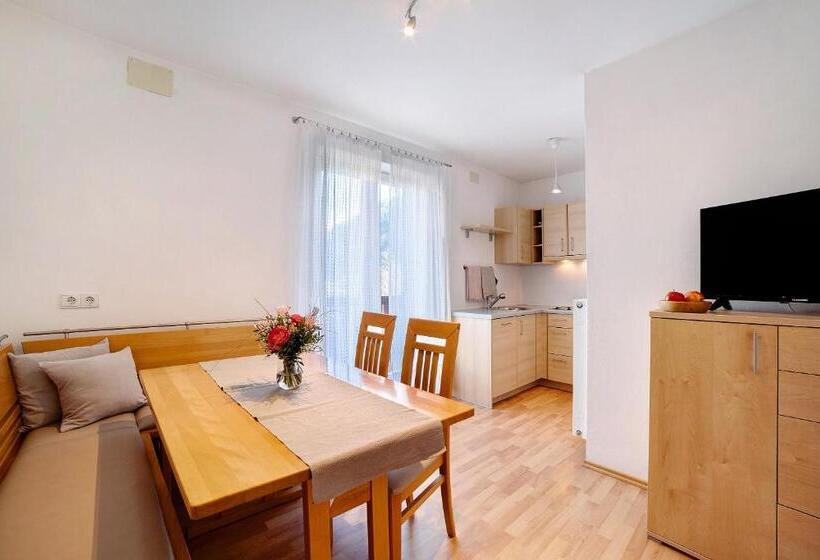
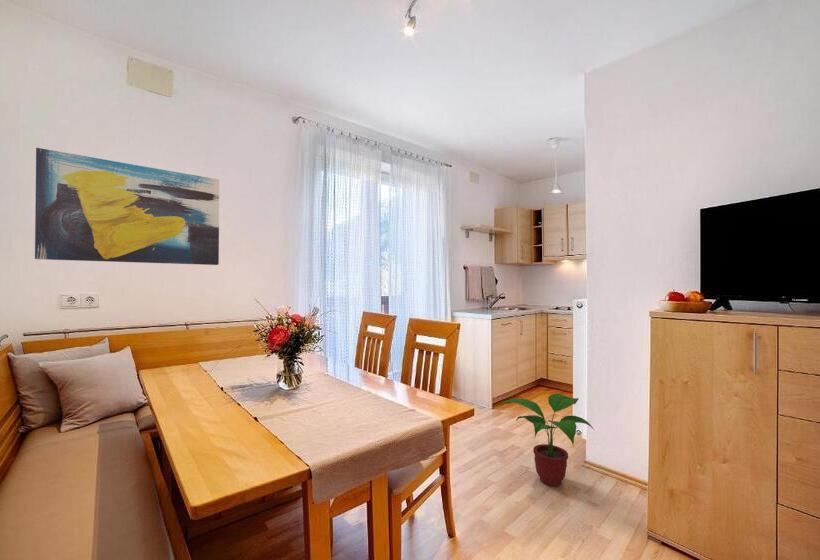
+ wall art [34,147,220,266]
+ potted plant [498,393,595,487]
